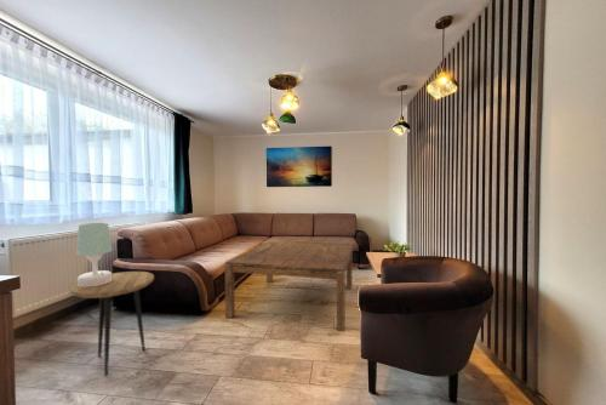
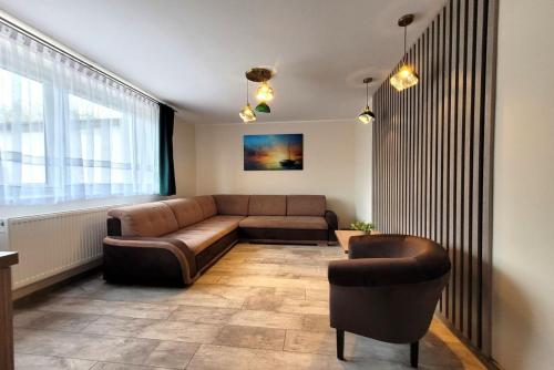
- side table [69,270,155,376]
- table lamp [75,222,113,287]
- coffee table [224,241,353,332]
